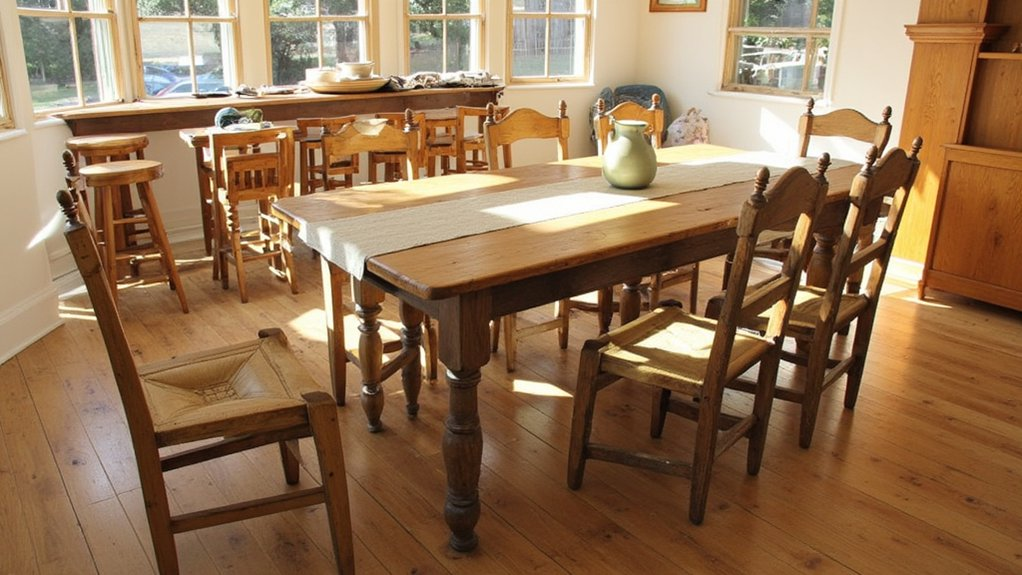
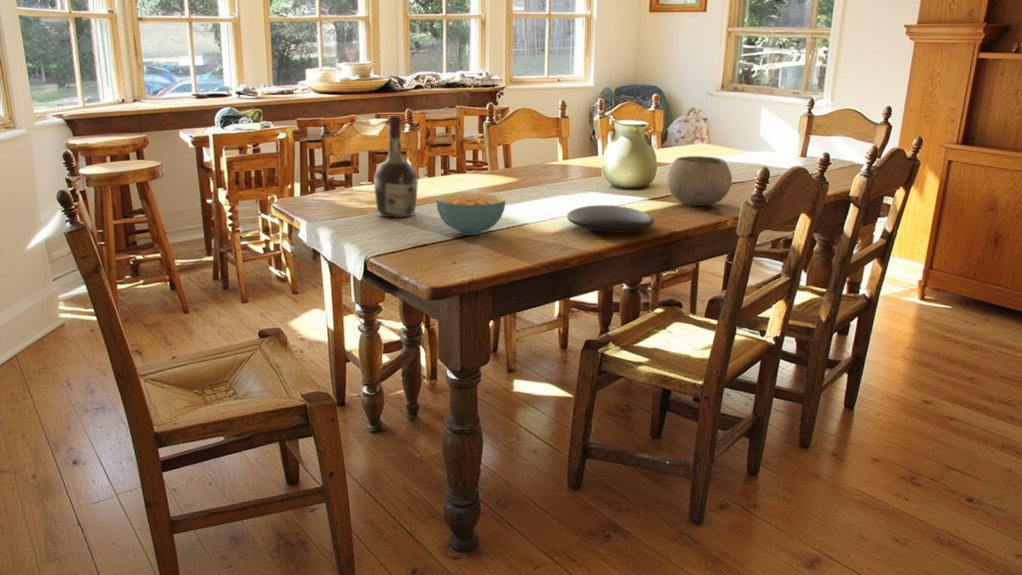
+ cognac bottle [373,115,419,218]
+ plate [566,204,655,233]
+ bowl [666,155,733,207]
+ cereal bowl [435,192,507,236]
